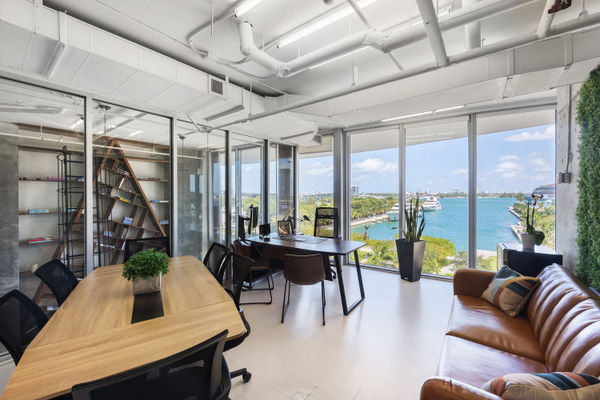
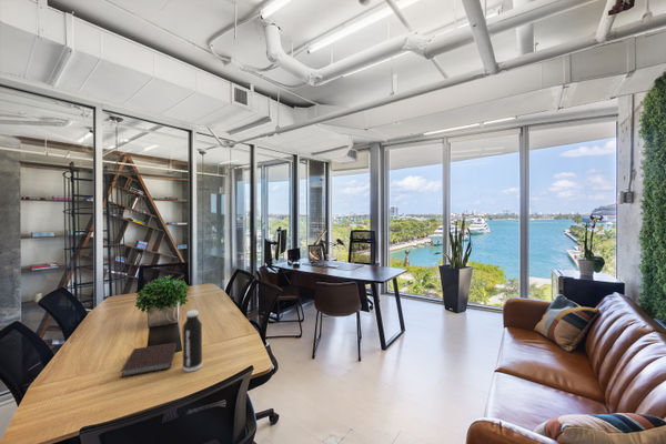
+ water bottle [182,309,203,373]
+ notebook [120,342,178,379]
